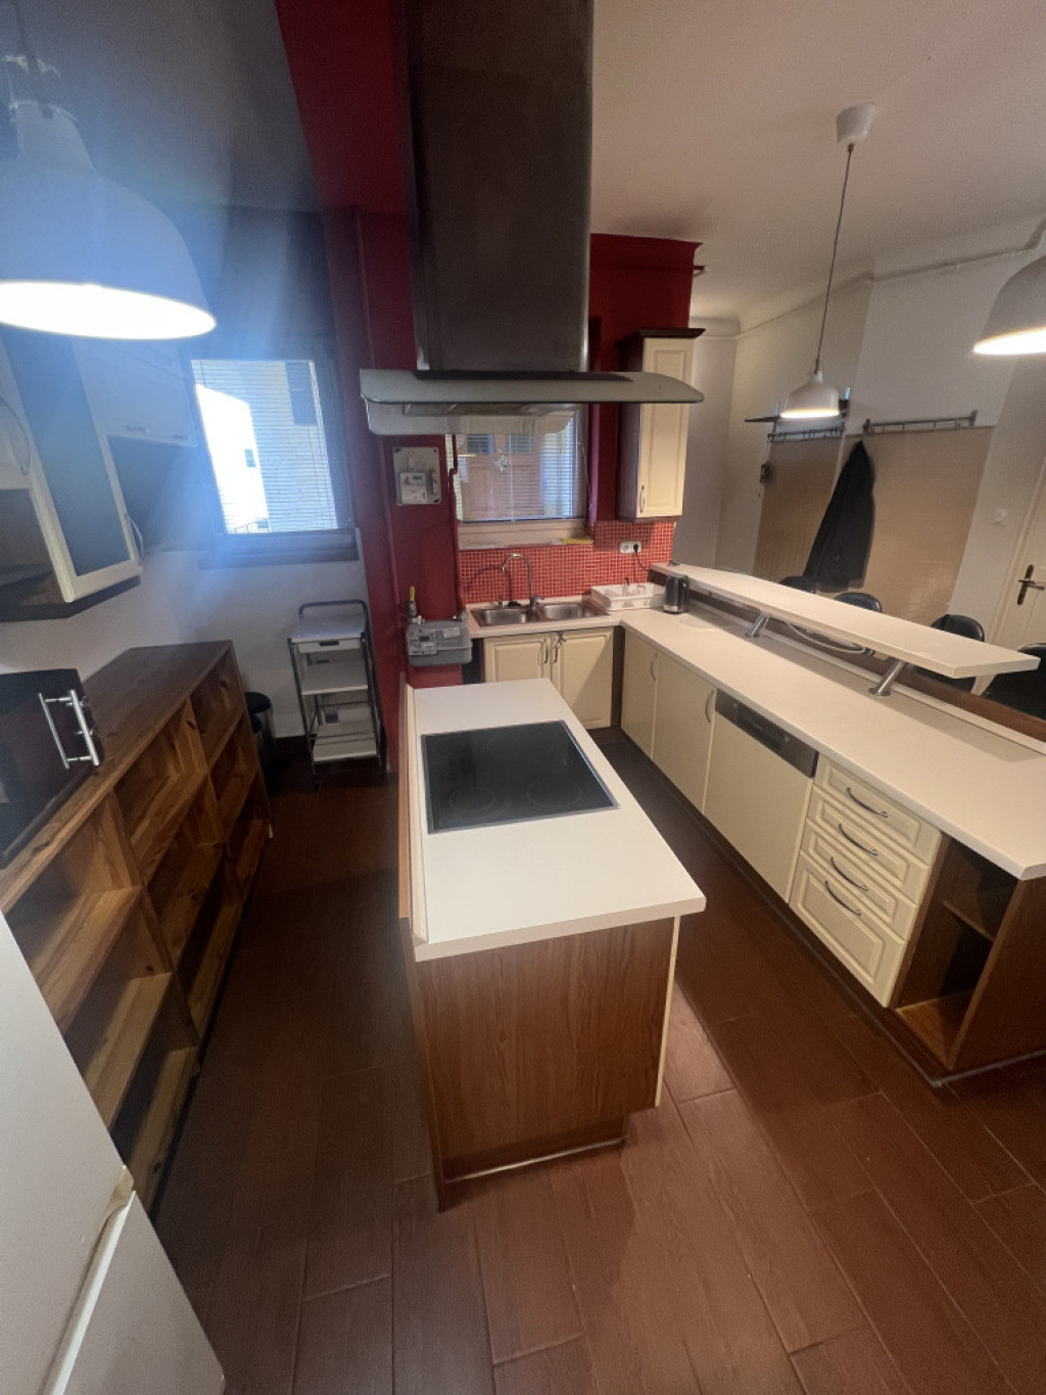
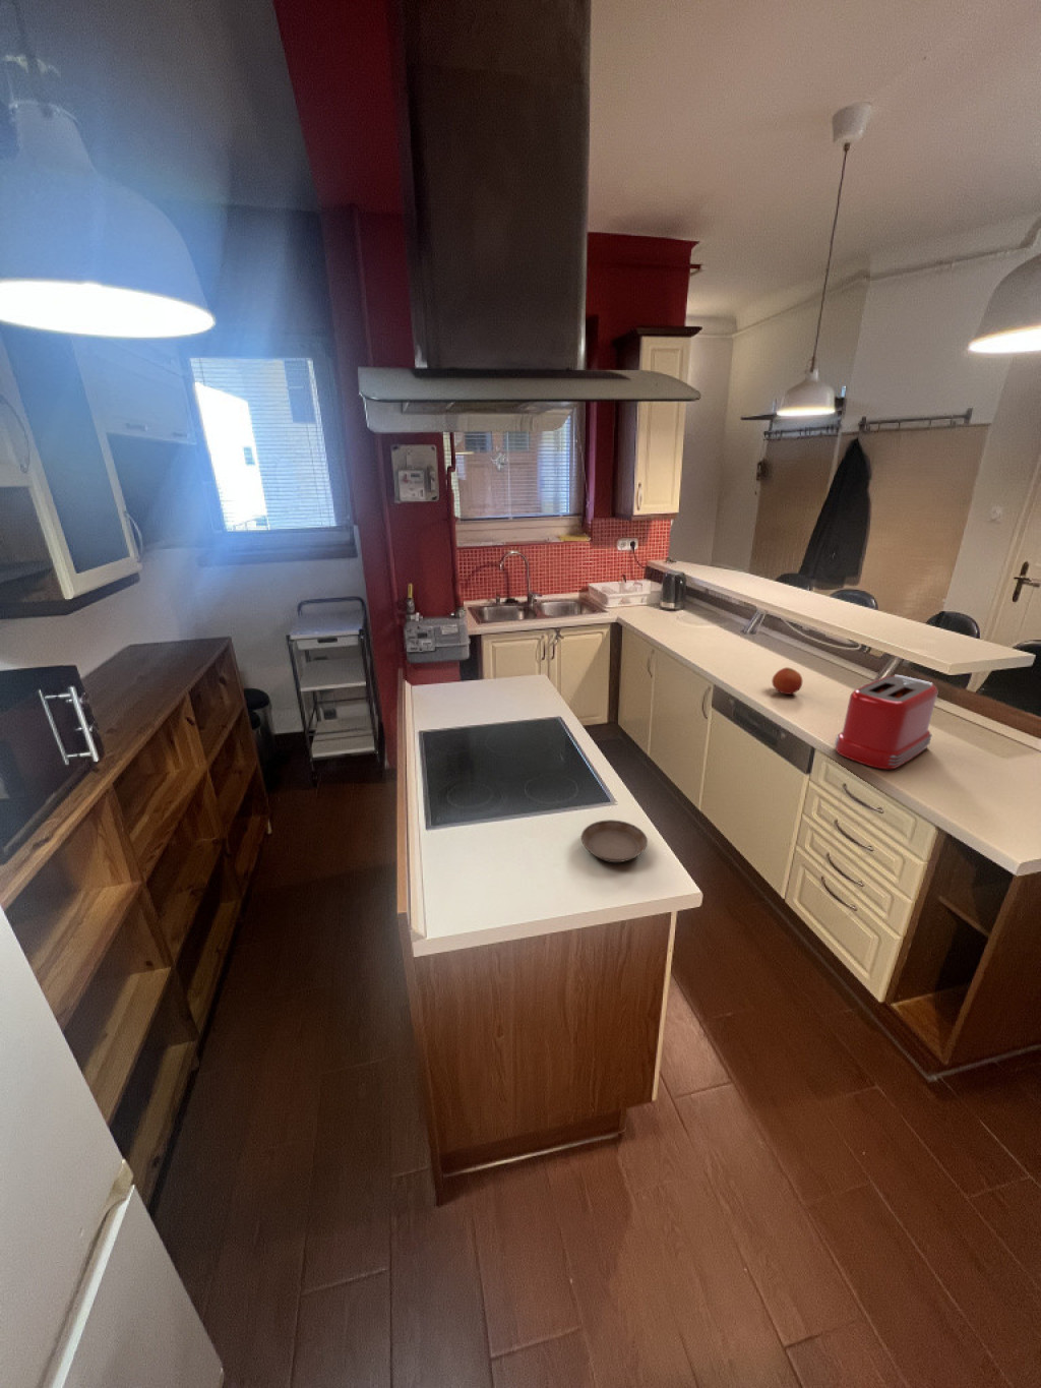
+ toaster [833,674,938,770]
+ fruit [771,666,803,696]
+ saucer [581,818,648,863]
